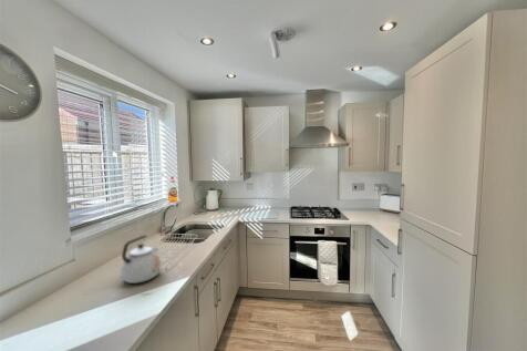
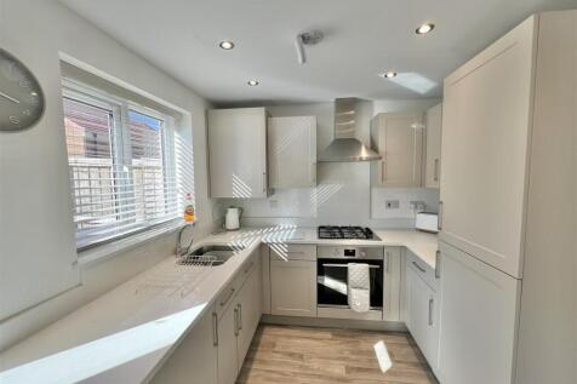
- kettle [120,234,162,285]
